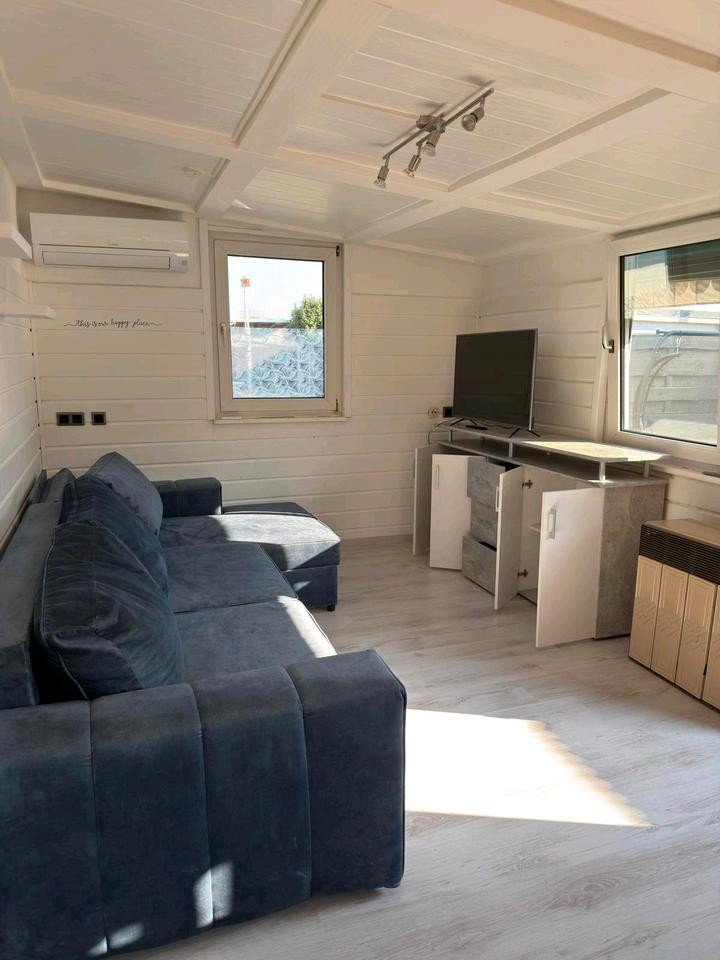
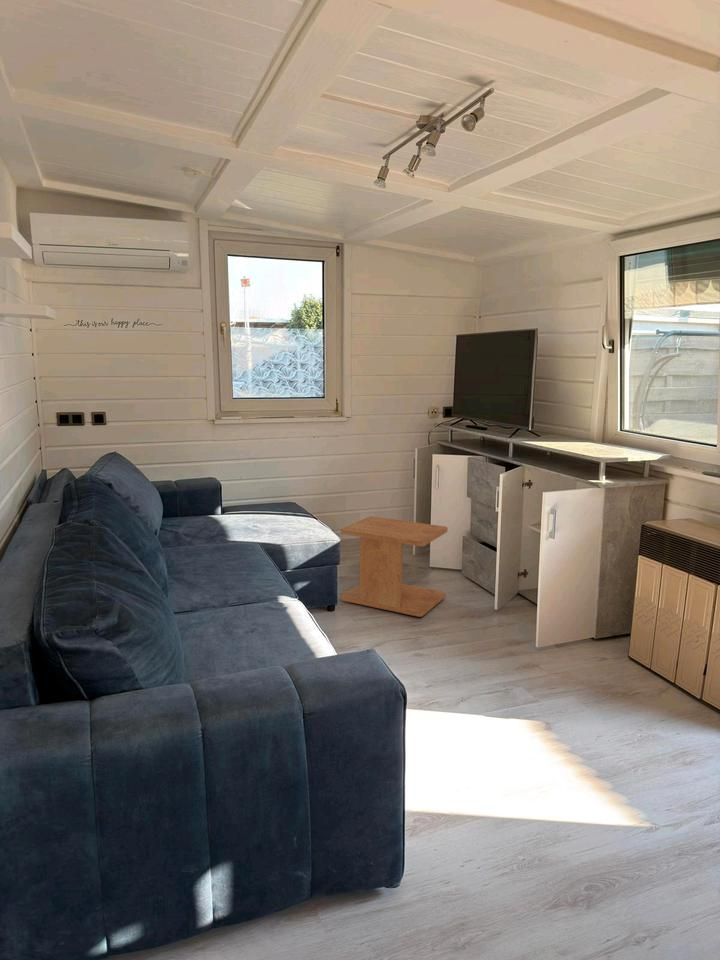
+ side table [340,515,449,618]
